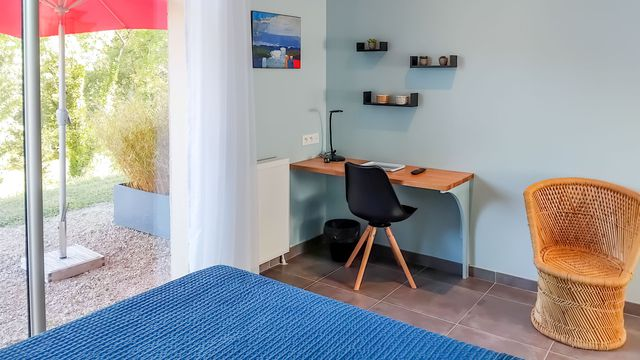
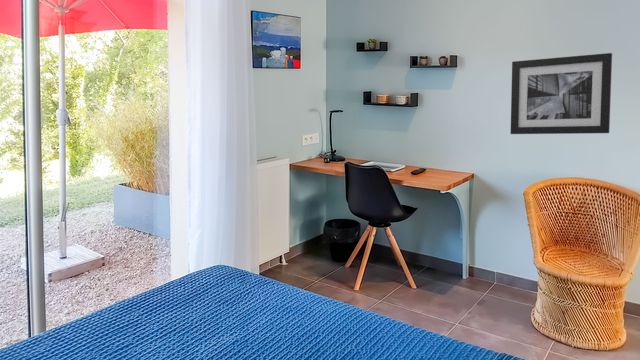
+ wall art [510,52,613,135]
